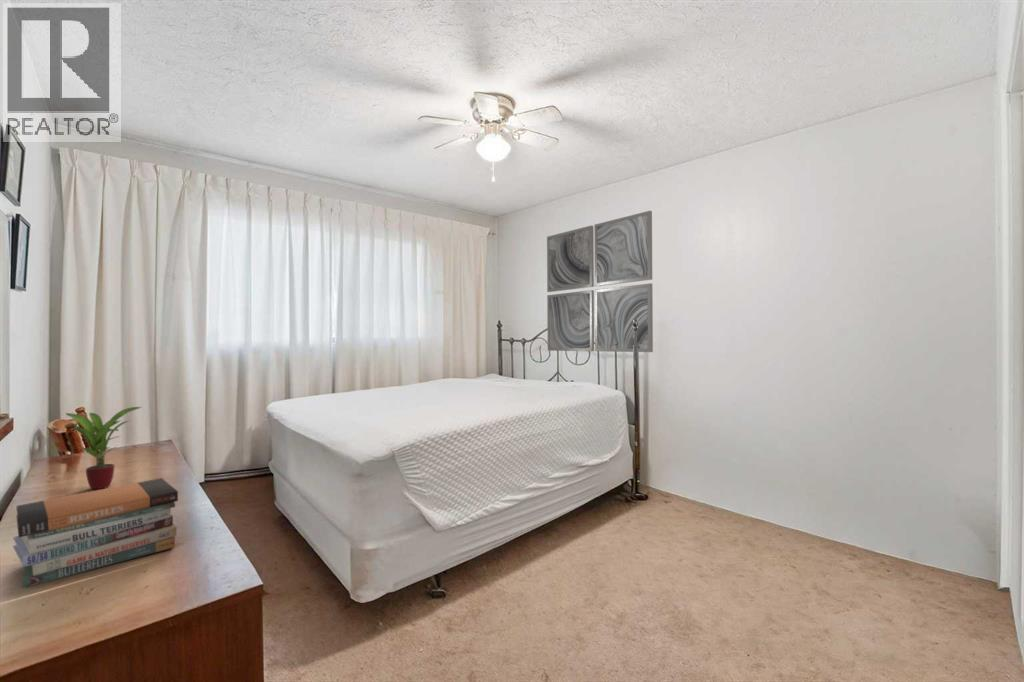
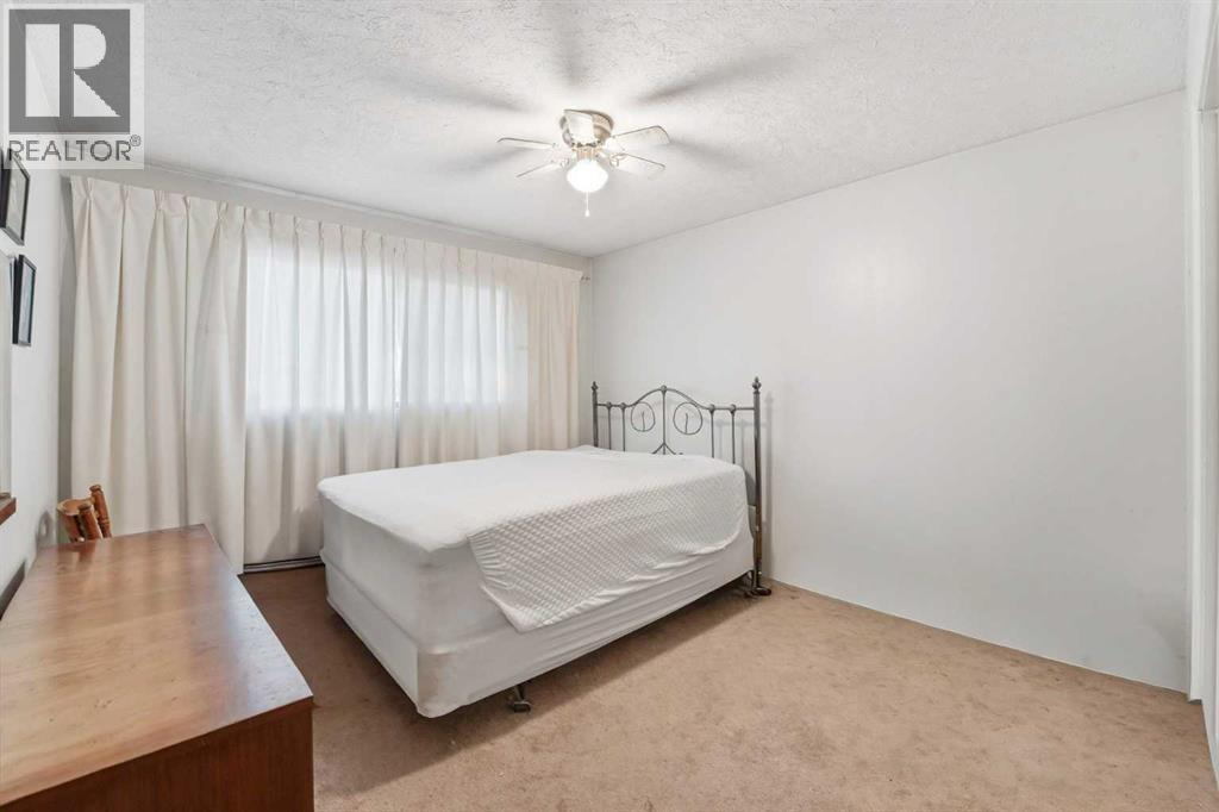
- wall art [546,210,654,353]
- book stack [12,477,179,589]
- potted plant [65,406,142,490]
